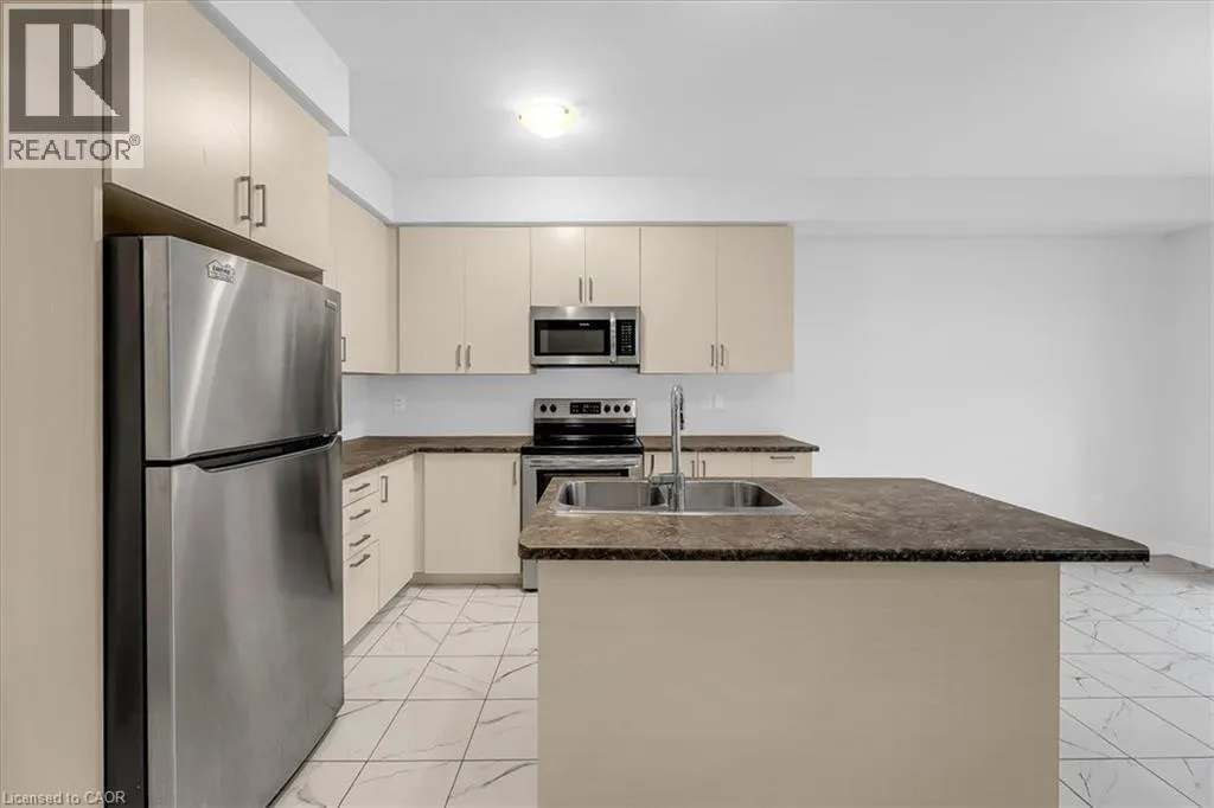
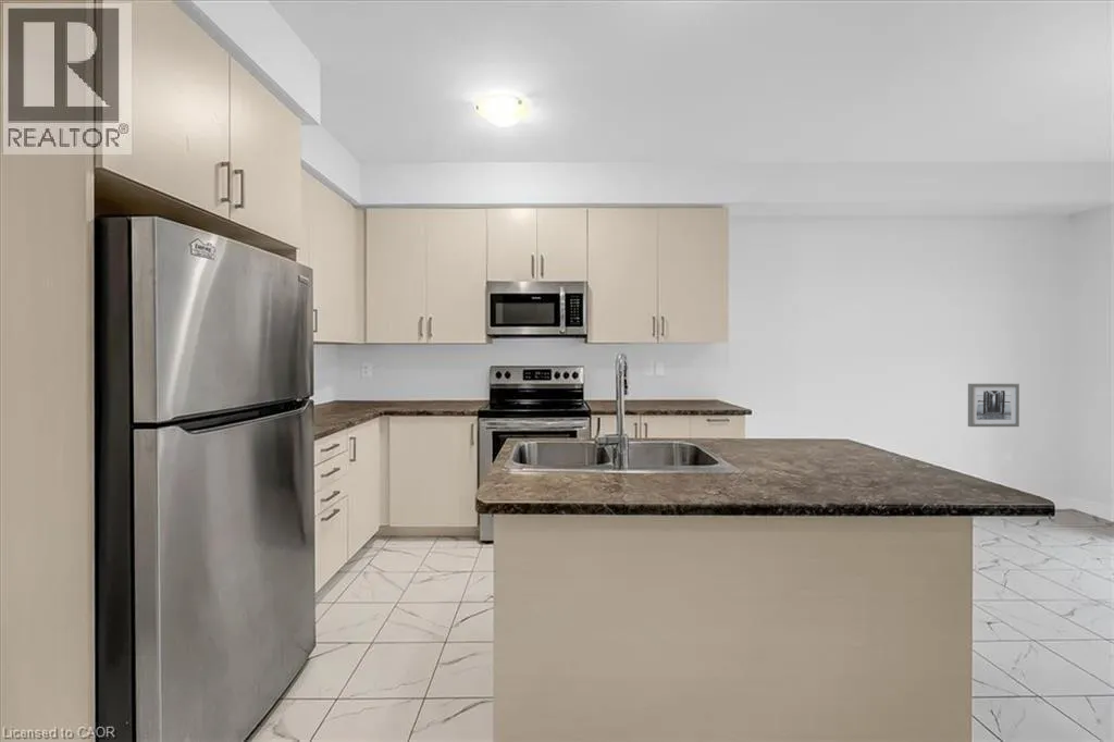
+ wall art [967,383,1020,428]
